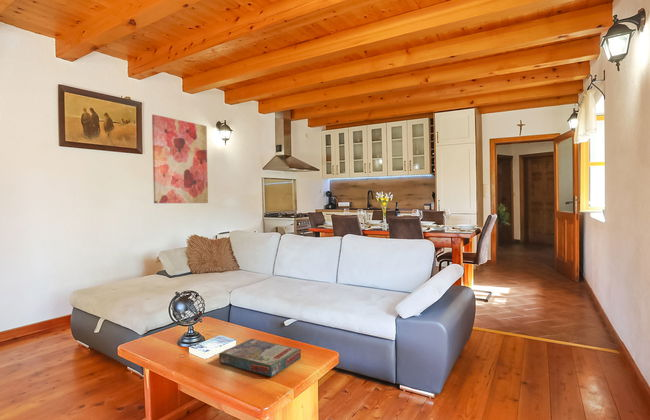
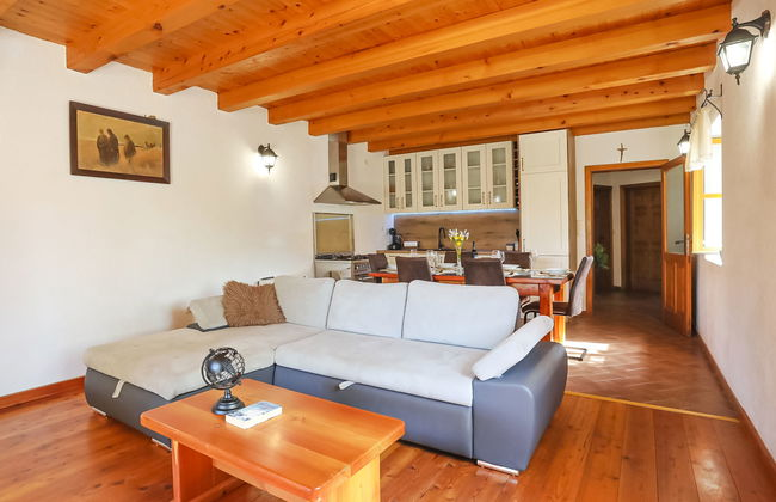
- board game [218,338,302,378]
- wall art [151,114,209,204]
